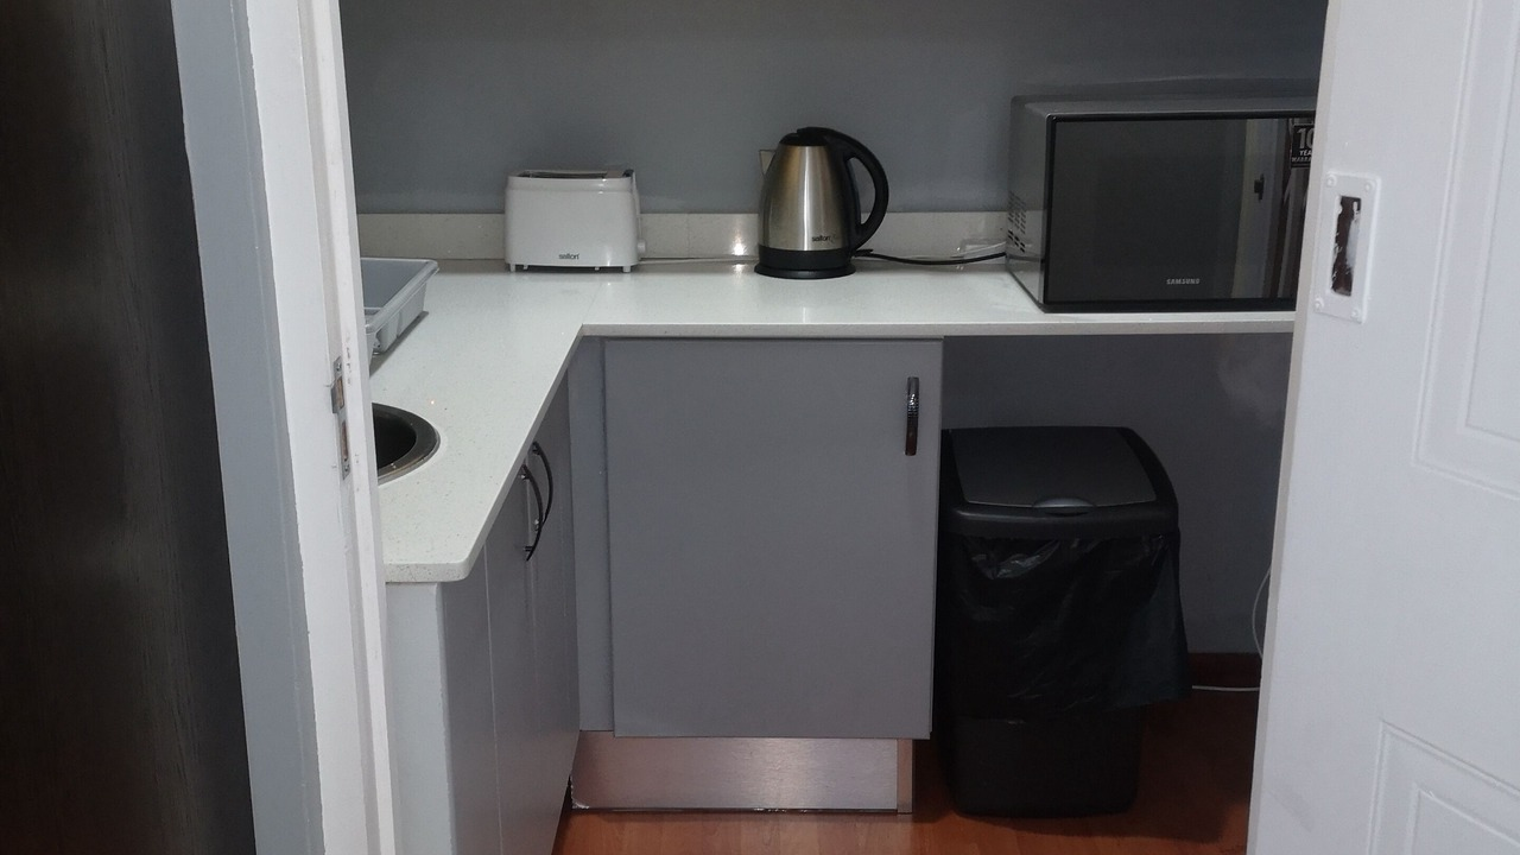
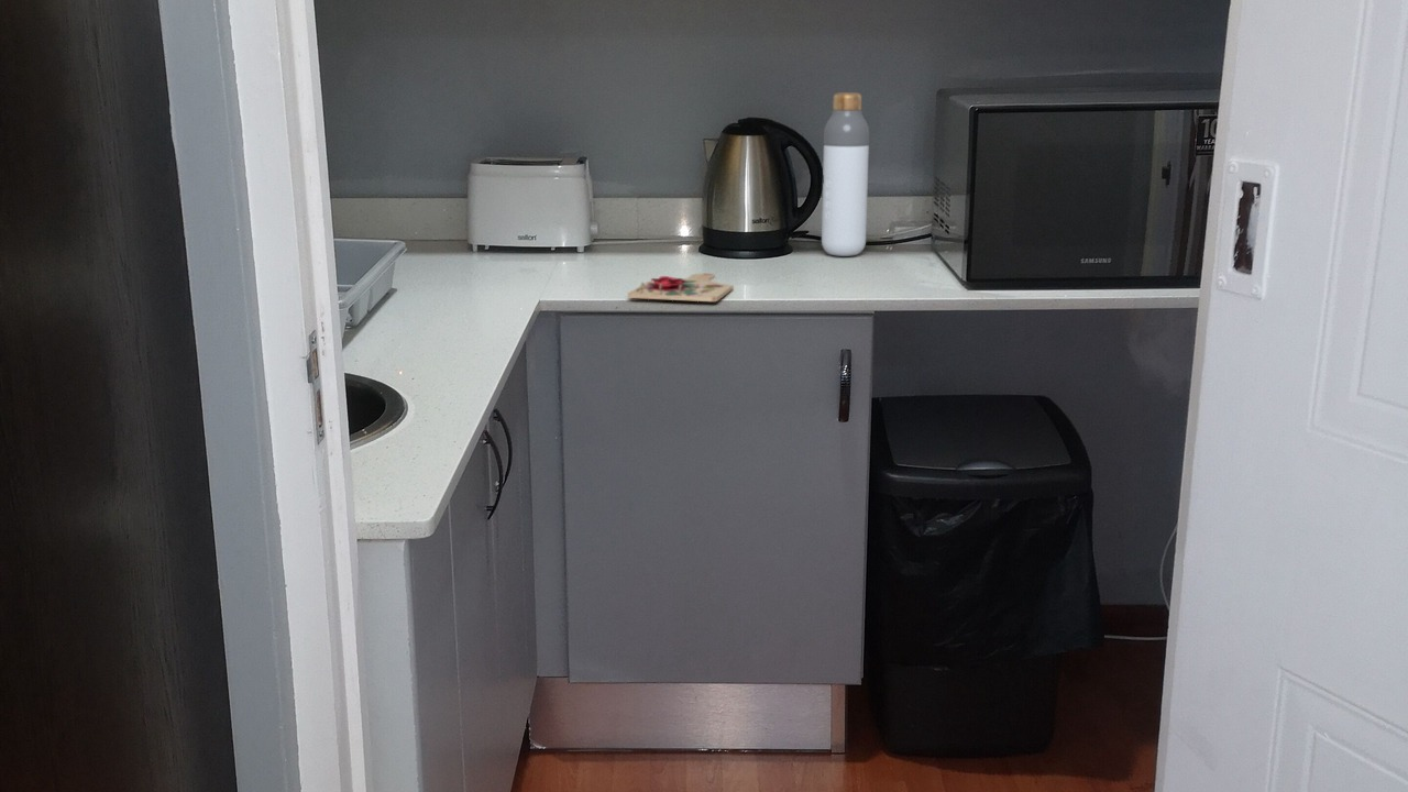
+ bottle [821,91,870,257]
+ cutting board [627,273,734,302]
